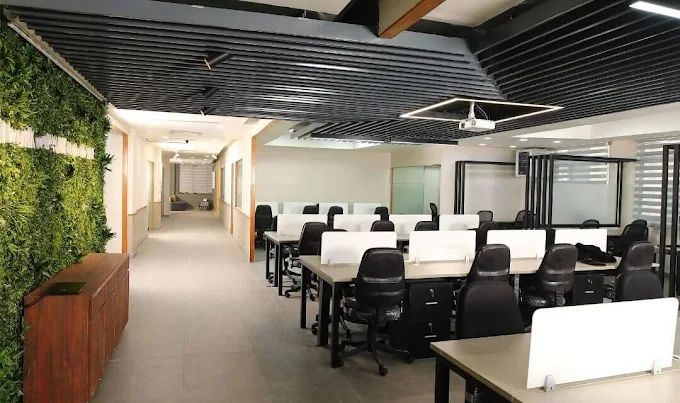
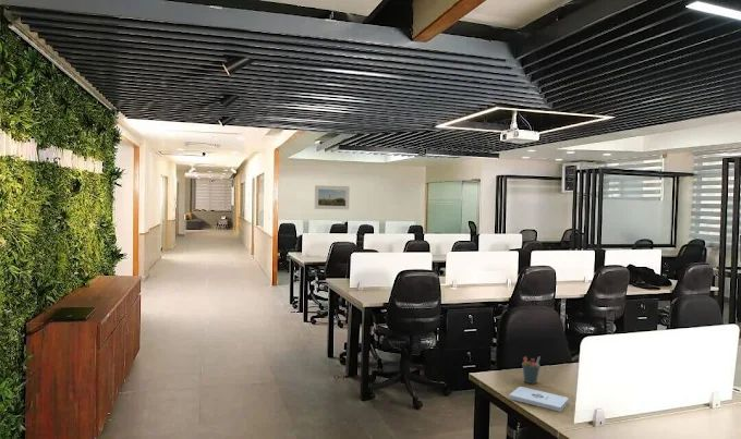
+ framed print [314,184,351,210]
+ notepad [508,386,569,413]
+ pen holder [521,356,540,385]
